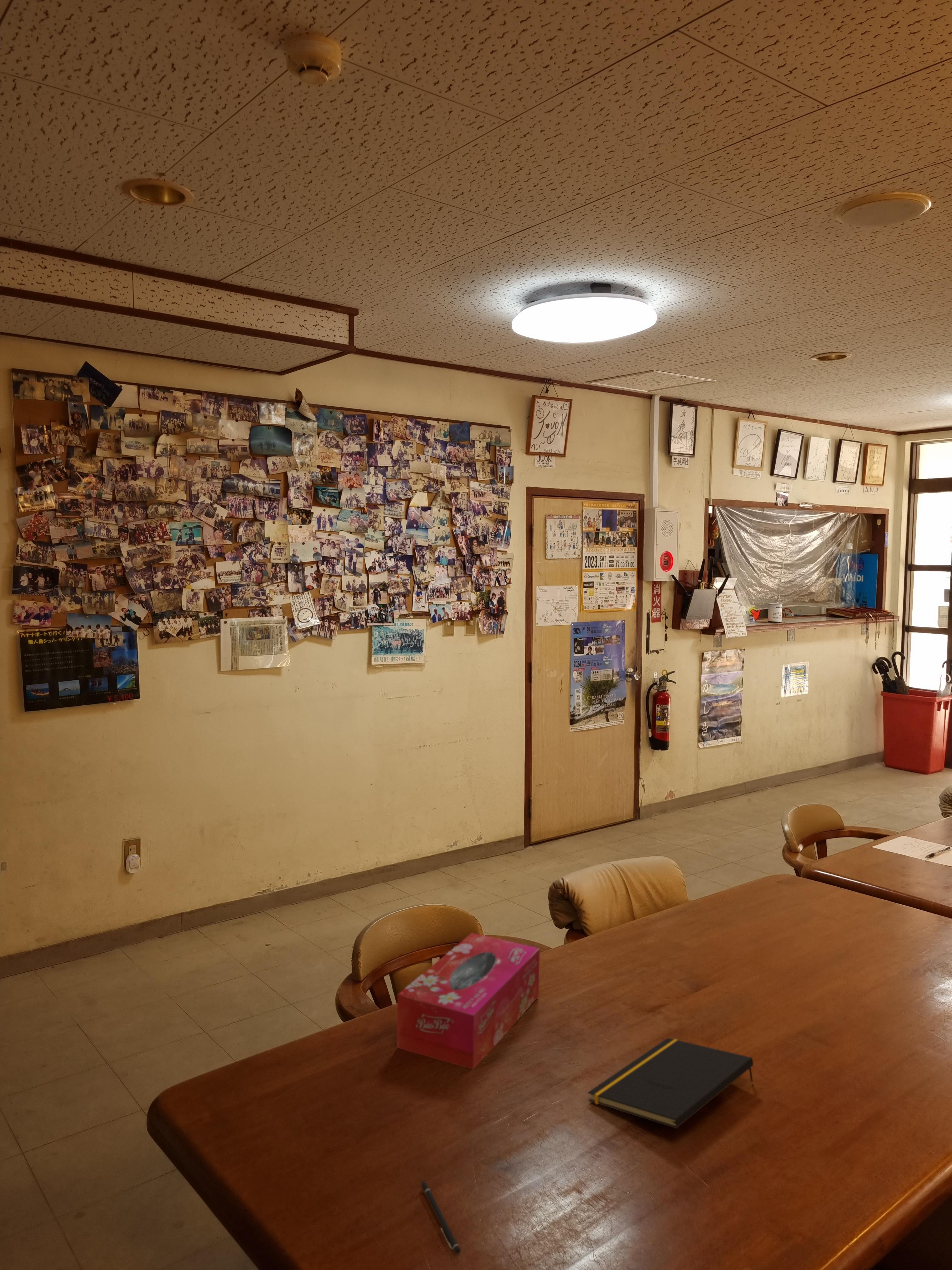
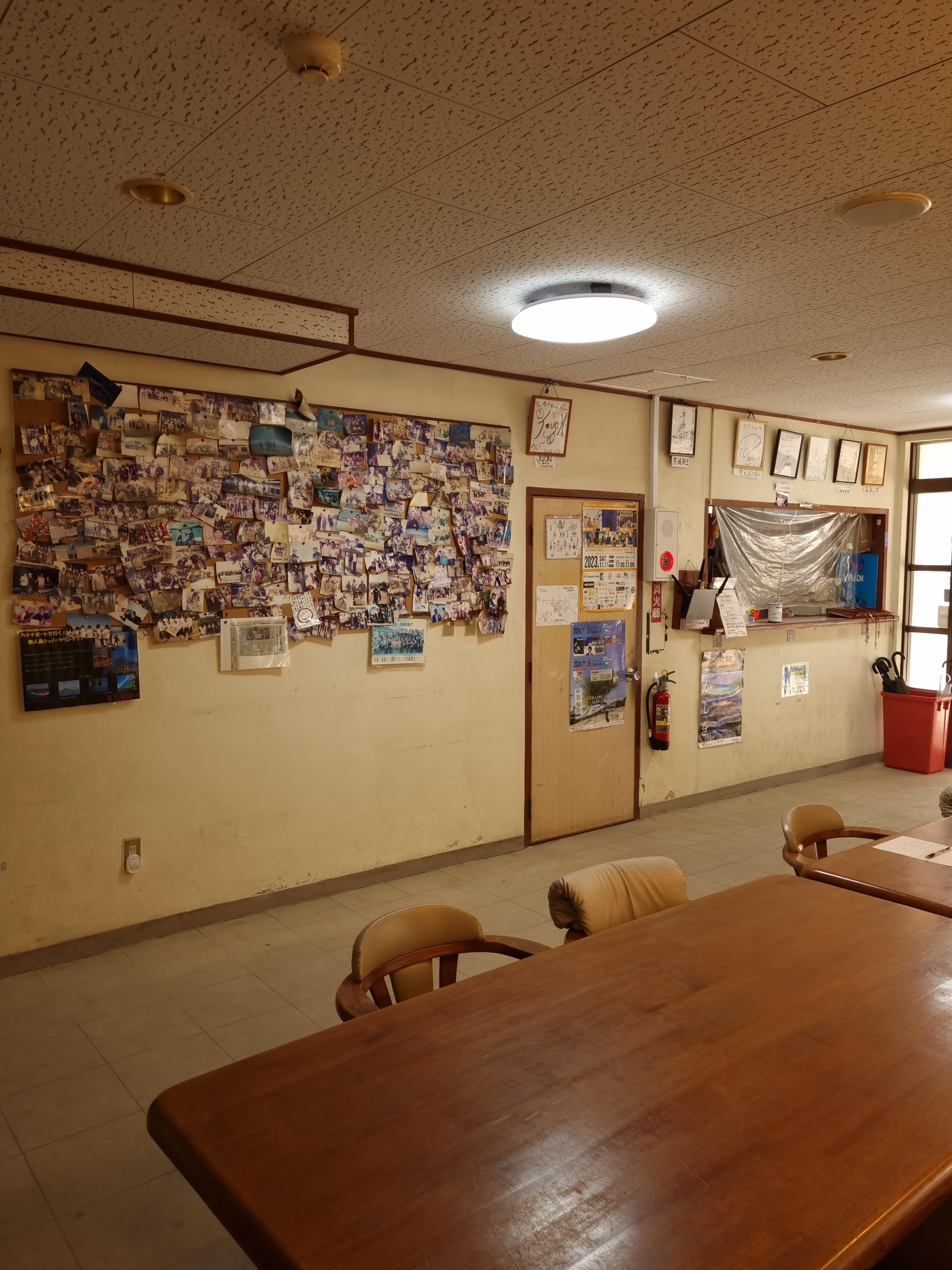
- tissue box [397,933,540,1069]
- notepad [587,1038,754,1129]
- pen [421,1179,461,1255]
